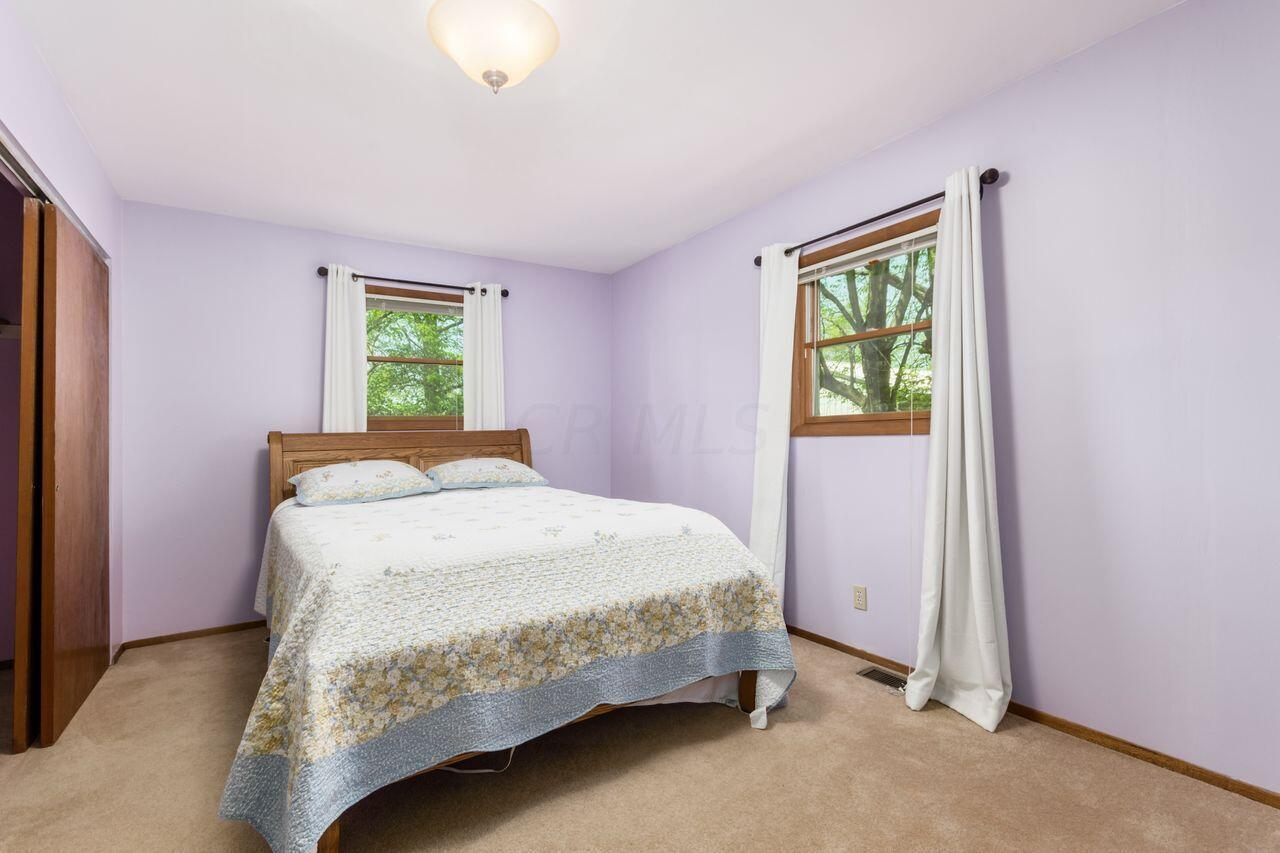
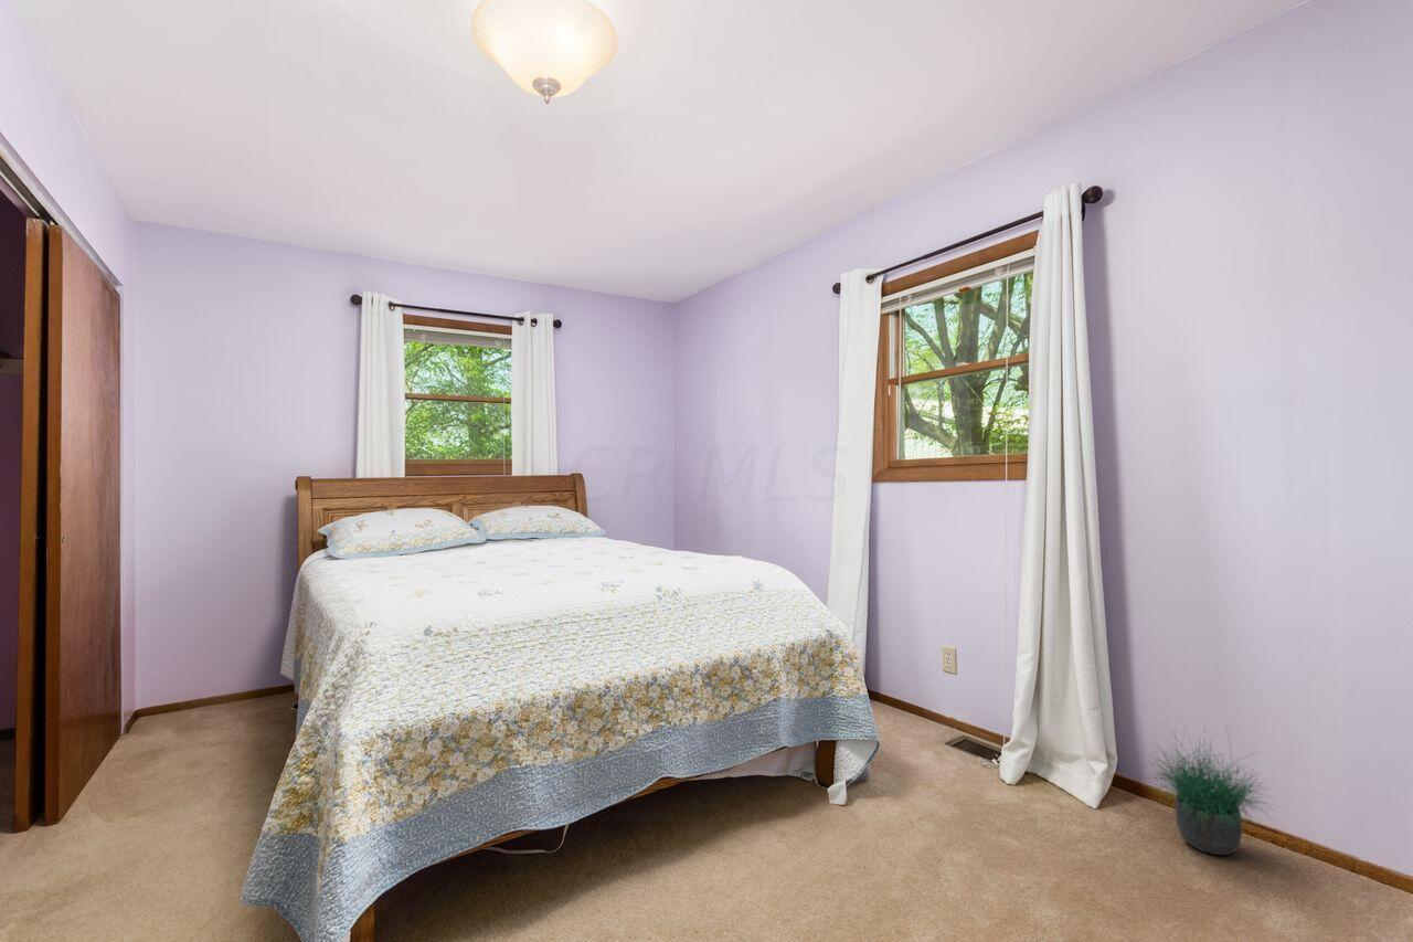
+ potted plant [1133,721,1279,856]
